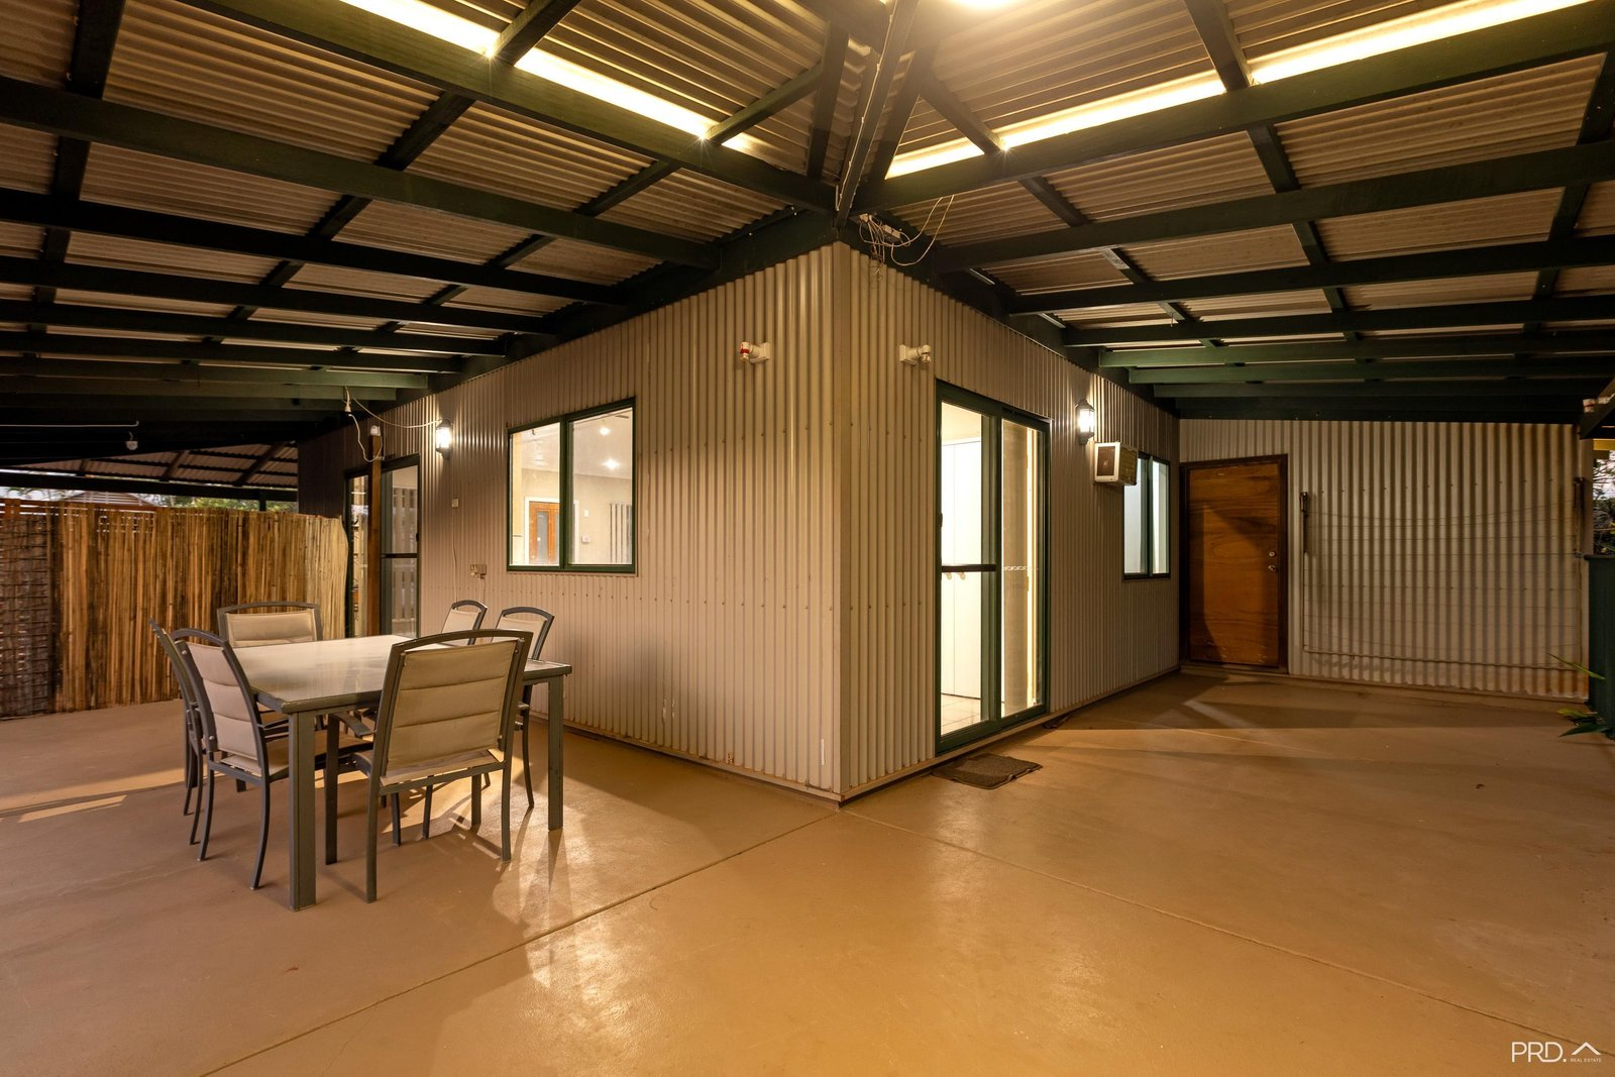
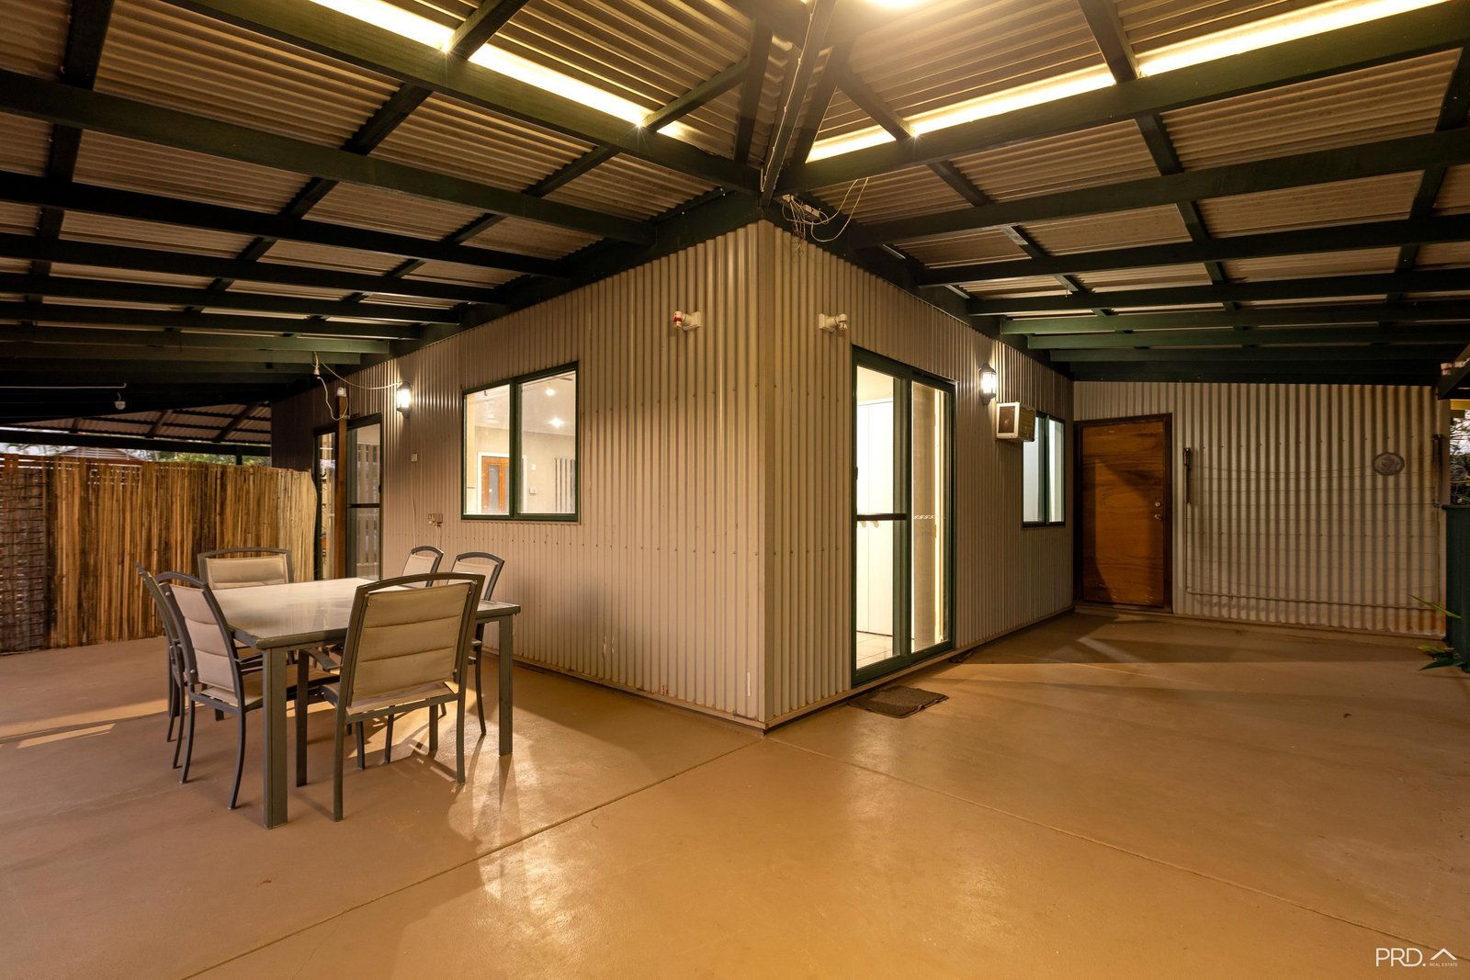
+ decorative plate [1370,451,1405,477]
